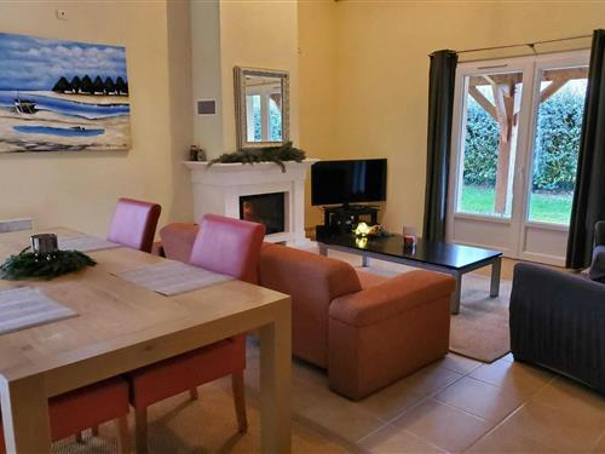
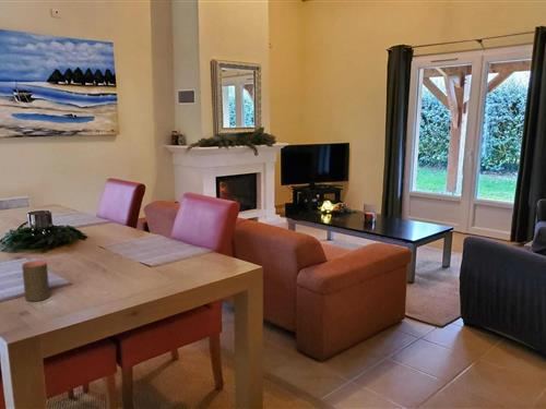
+ cup [21,260,50,302]
